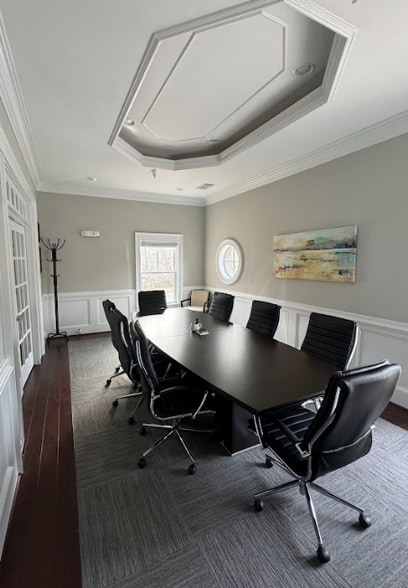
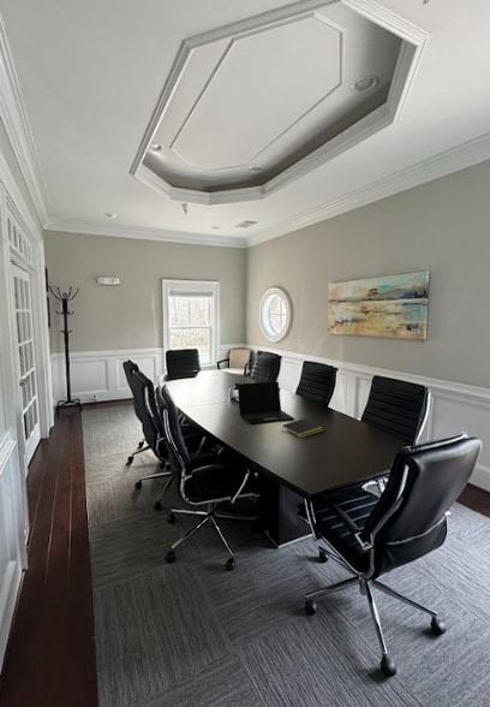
+ laptop [237,380,295,426]
+ notepad [281,417,325,439]
